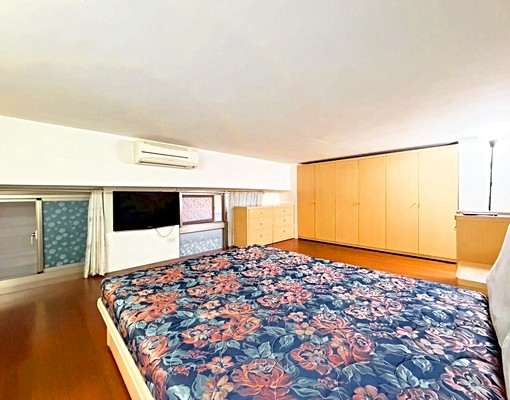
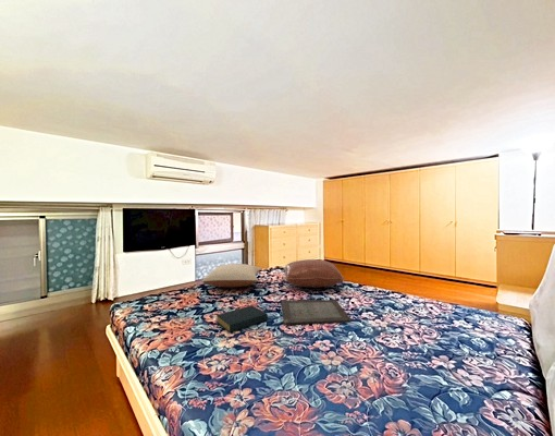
+ pillow [201,263,261,289]
+ hardback book [215,304,269,334]
+ serving tray [281,299,351,326]
+ pillow [284,258,345,289]
